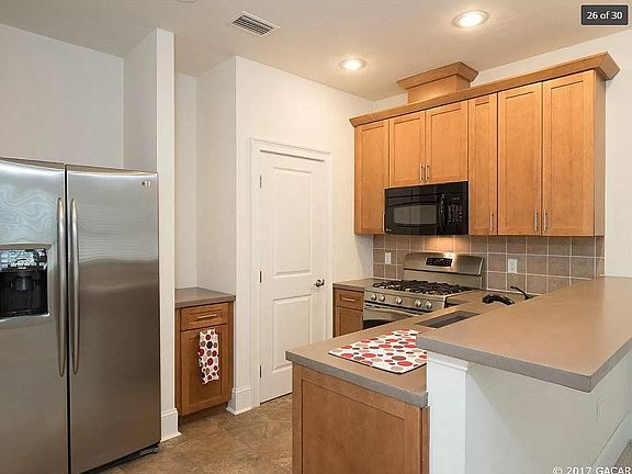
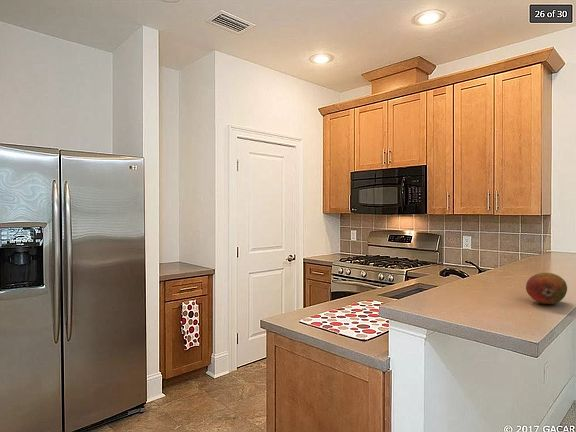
+ fruit [525,272,568,305]
